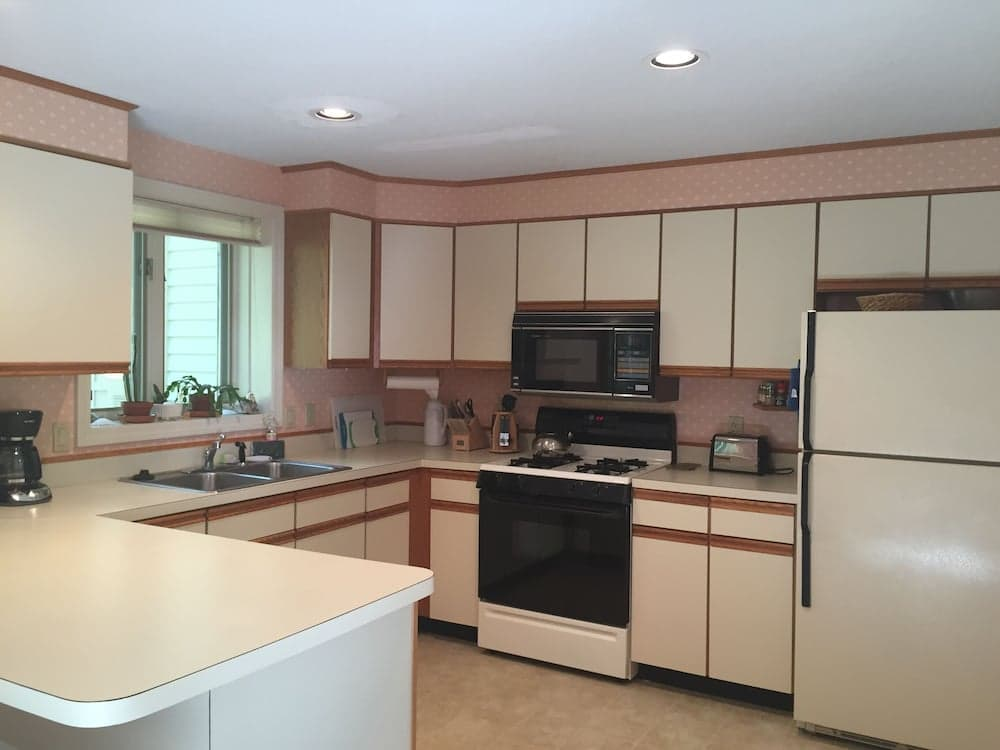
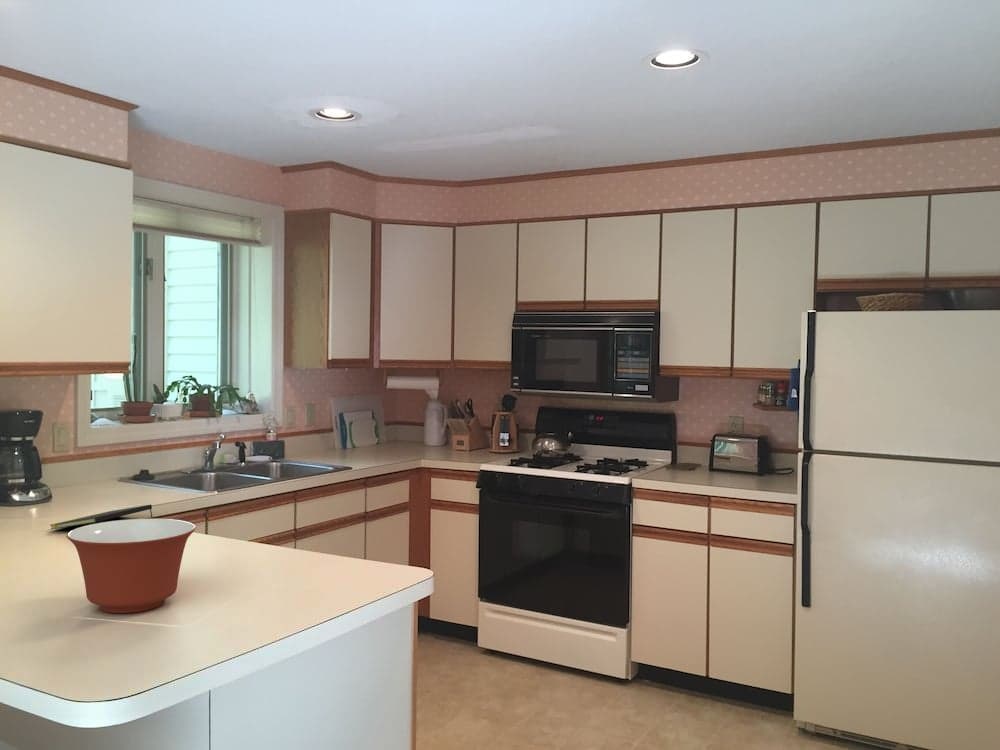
+ mixing bowl [66,518,197,614]
+ notepad [49,504,153,530]
